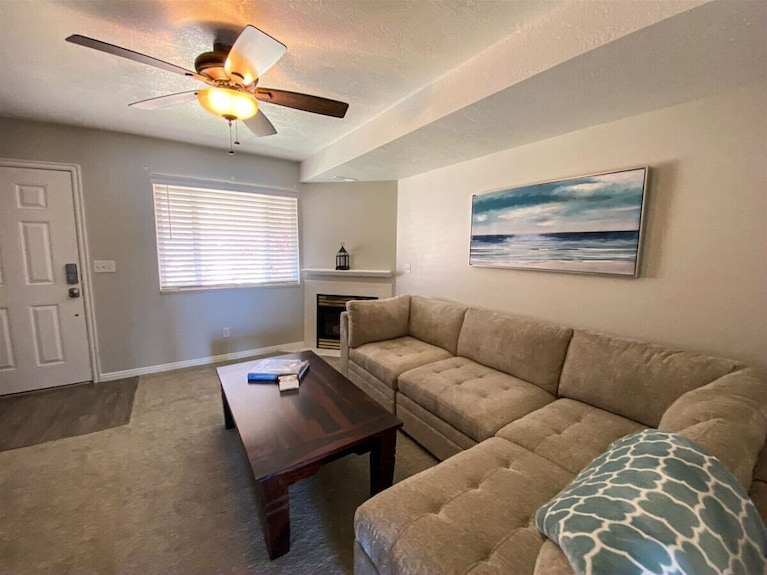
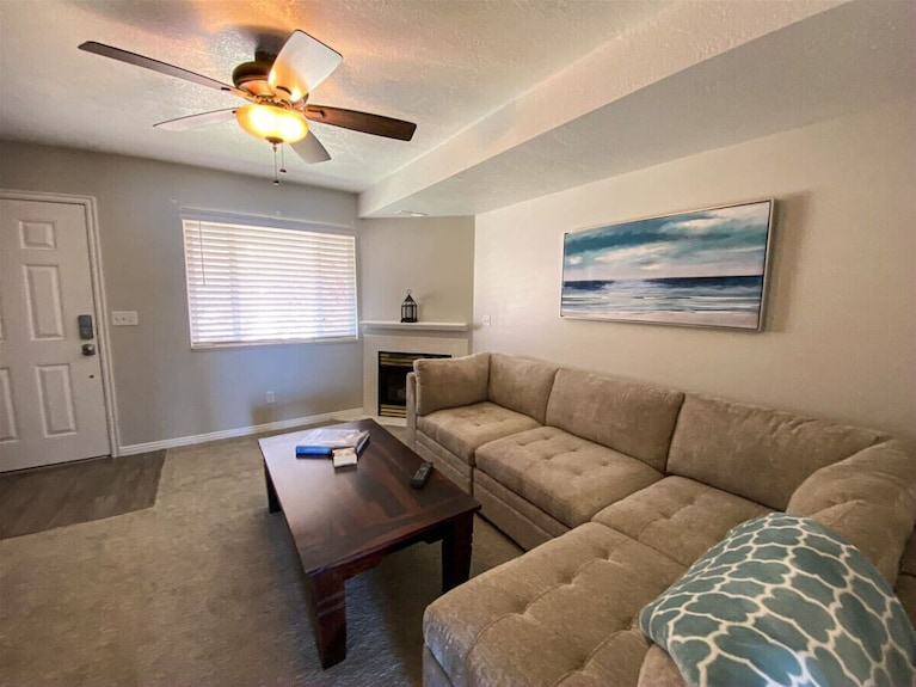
+ remote control [408,460,435,489]
